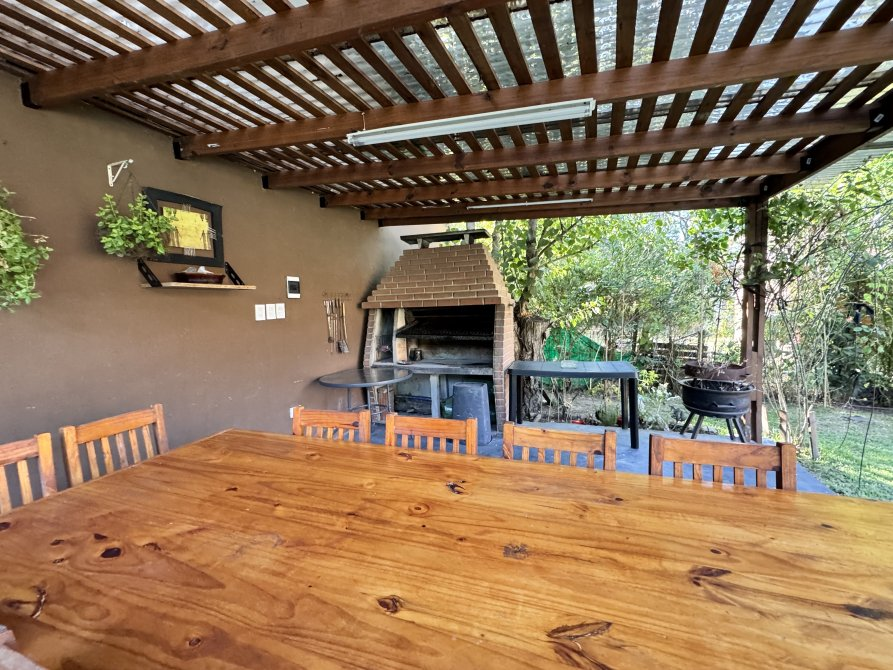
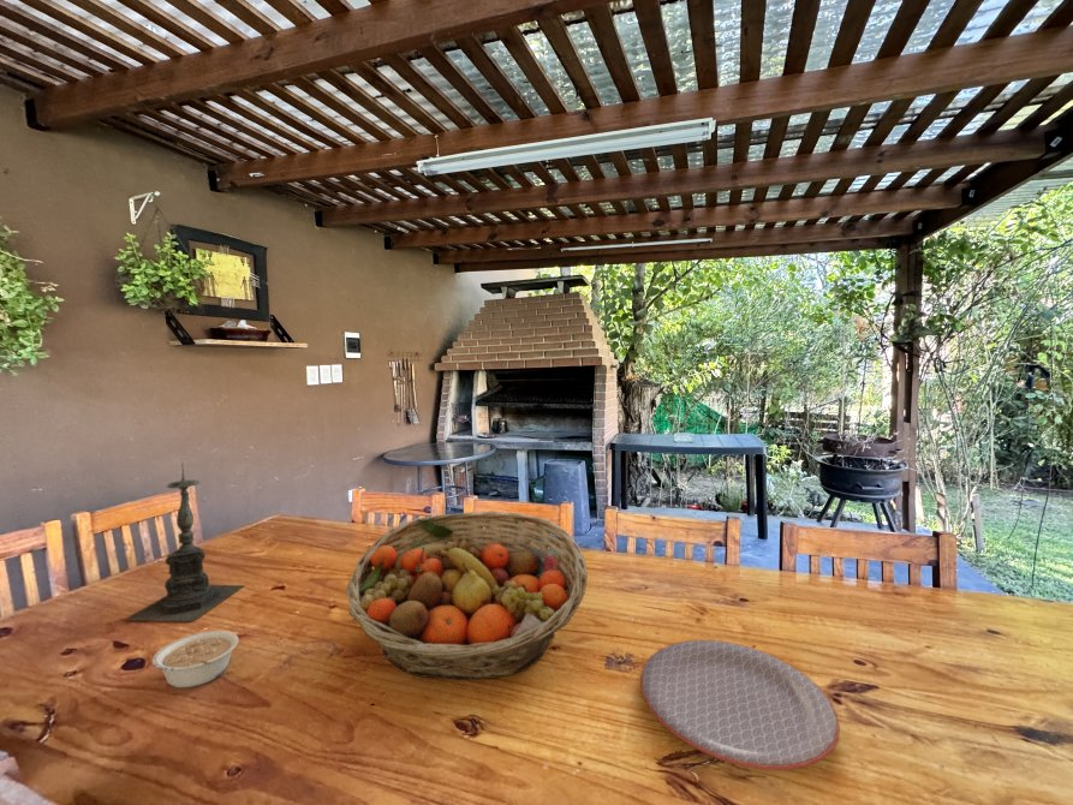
+ fruit basket [345,511,589,680]
+ legume [151,630,240,688]
+ plate [639,639,841,771]
+ candle holder [124,464,246,622]
